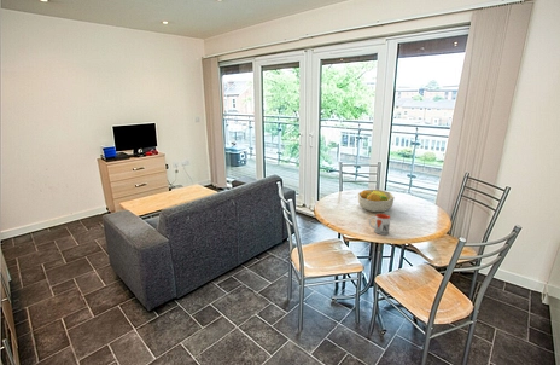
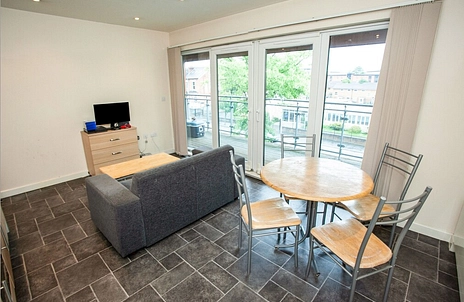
- fruit bowl [357,189,396,213]
- mug [368,213,391,236]
